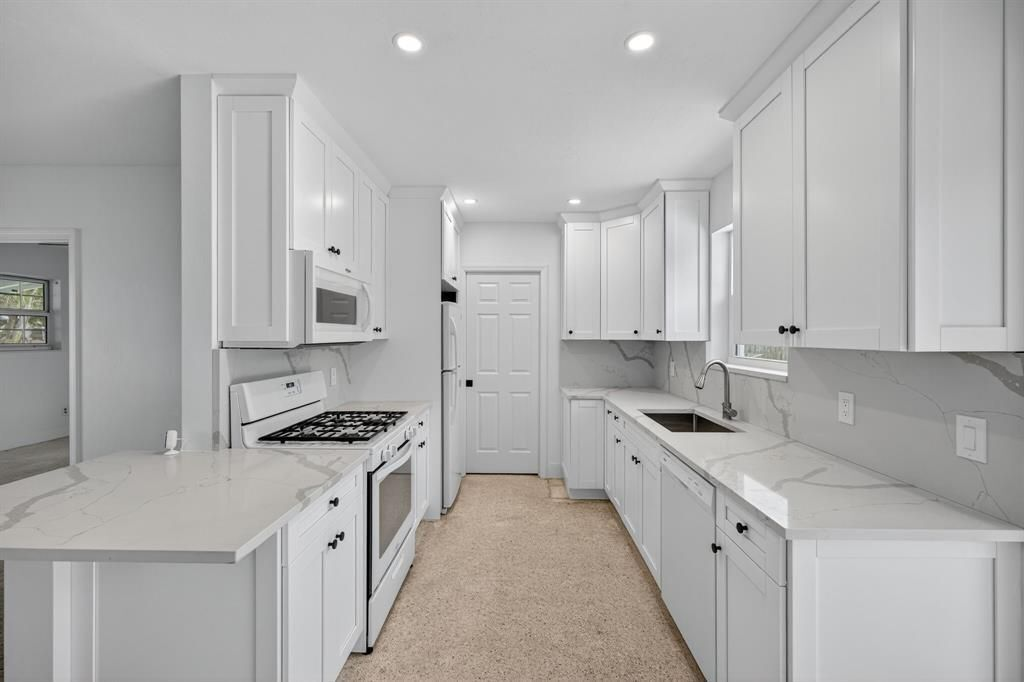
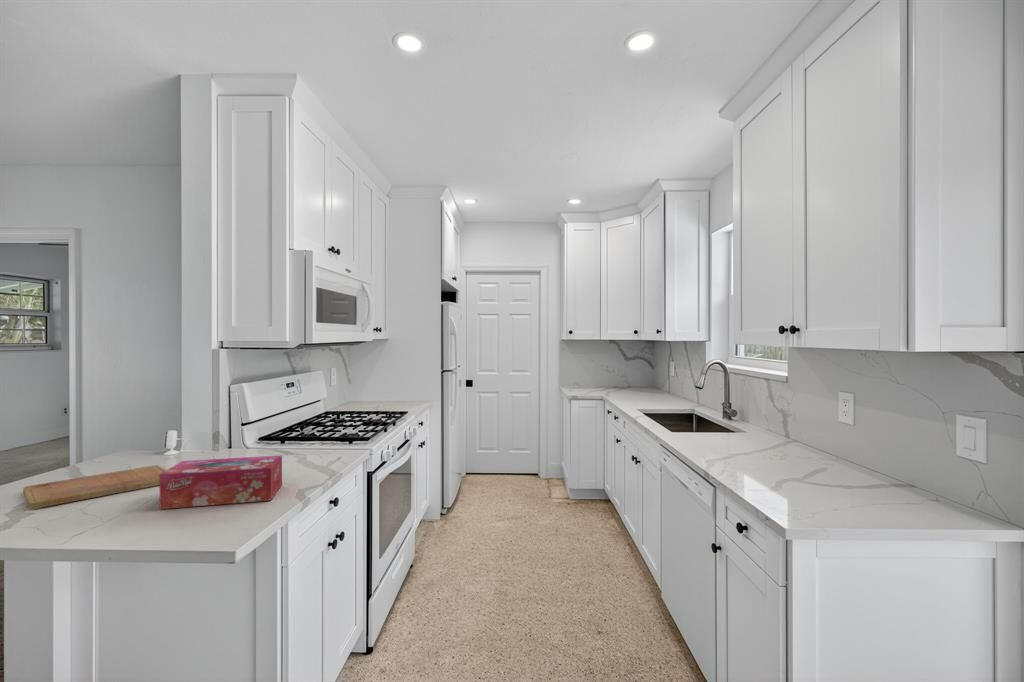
+ cutting board [22,464,167,510]
+ tissue box [159,454,283,510]
